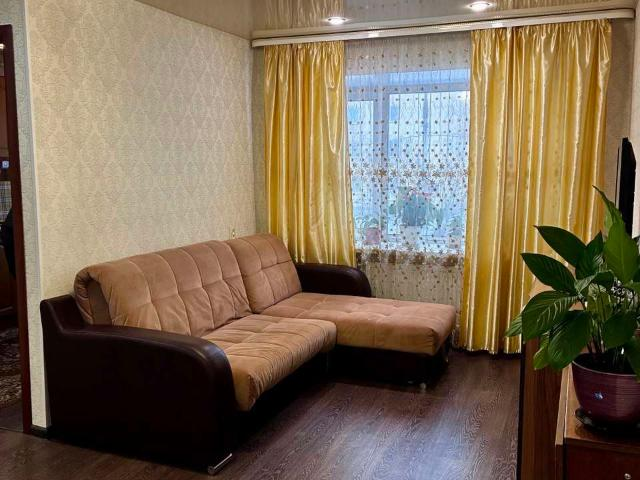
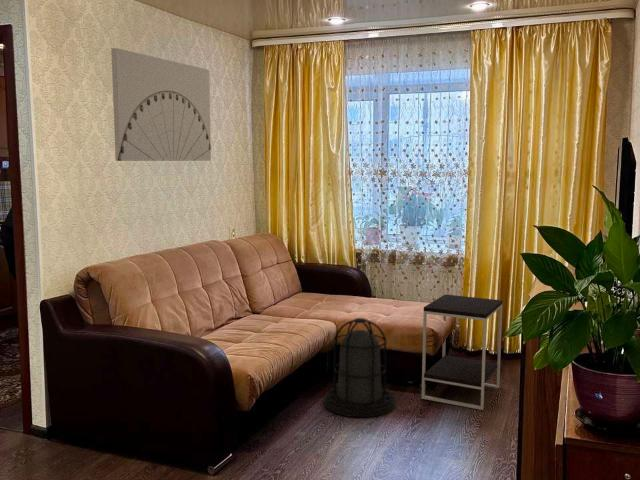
+ side table [421,294,503,411]
+ wall art [110,47,212,162]
+ lantern [323,317,396,419]
